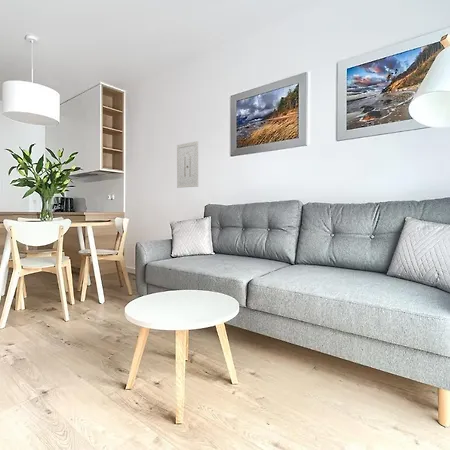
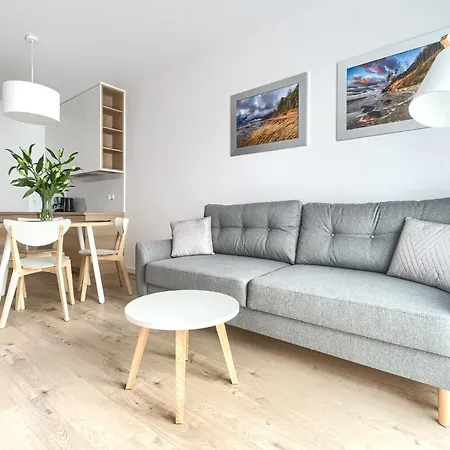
- wall art [176,140,199,189]
